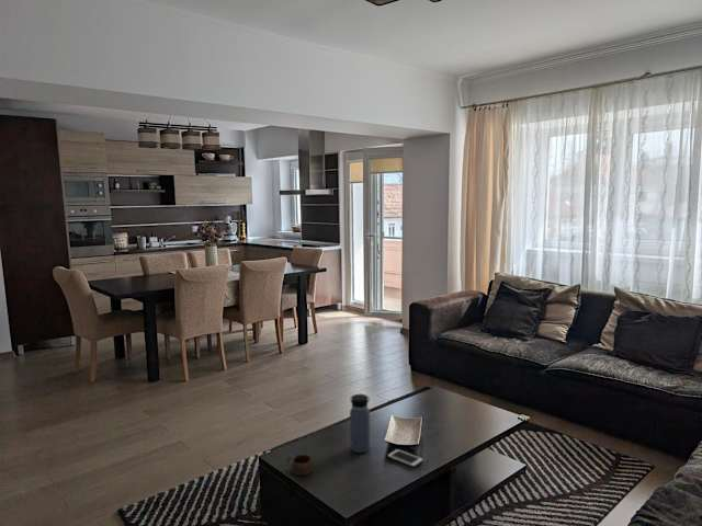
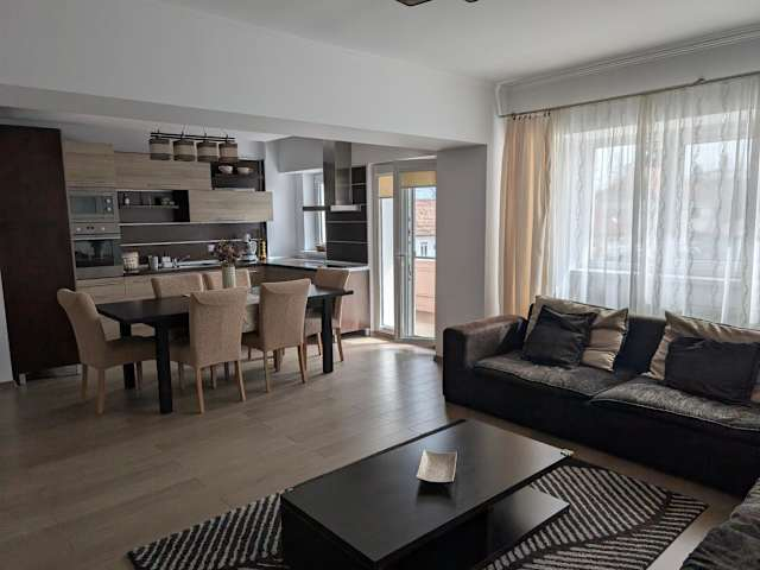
- water bottle [349,393,372,454]
- cell phone [386,448,424,468]
- cup [286,454,314,477]
